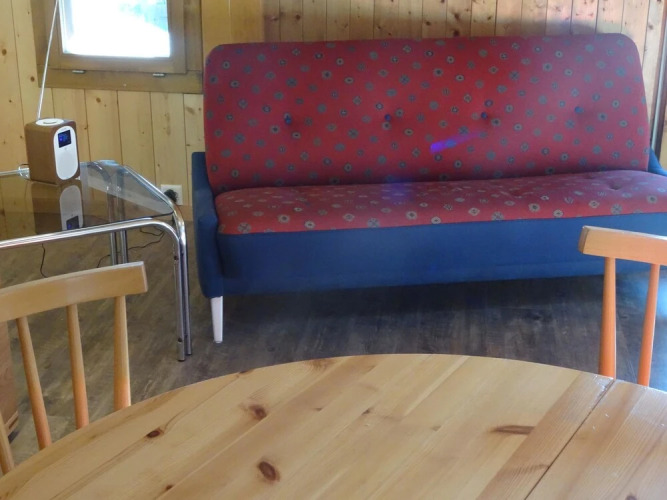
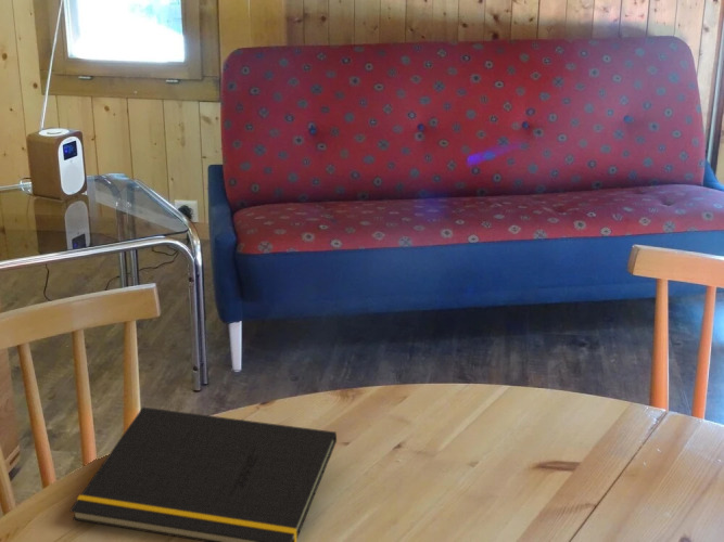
+ notepad [69,406,338,542]
